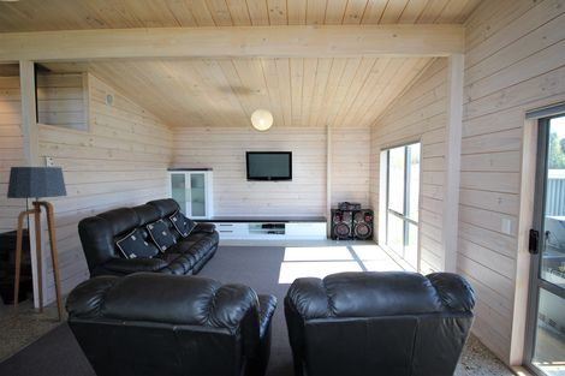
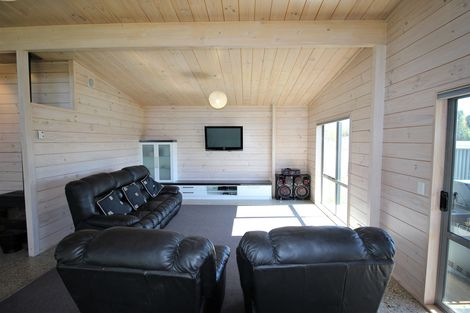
- floor lamp [6,166,67,329]
